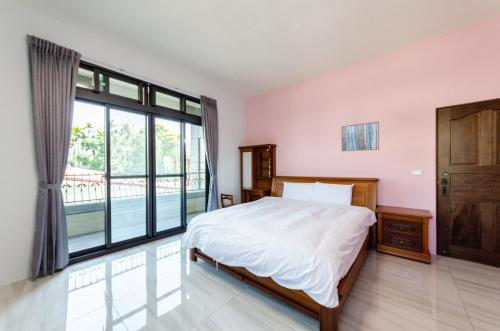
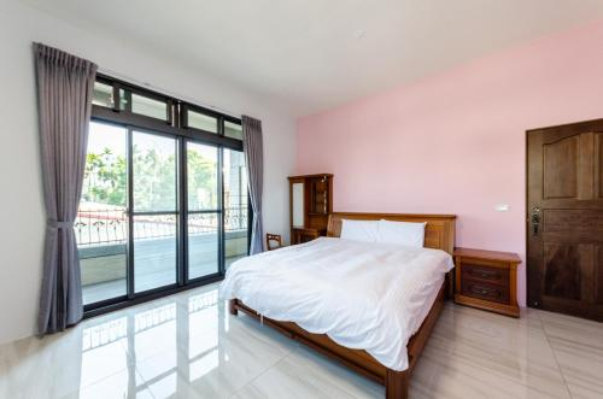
- wall art [340,120,380,152]
